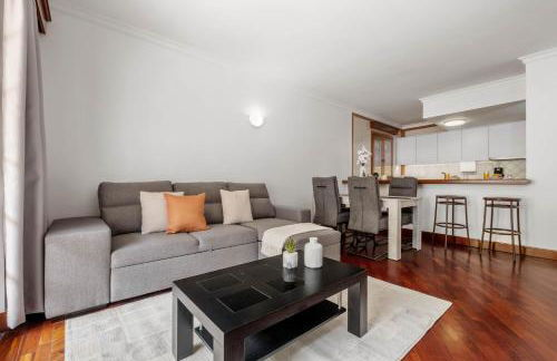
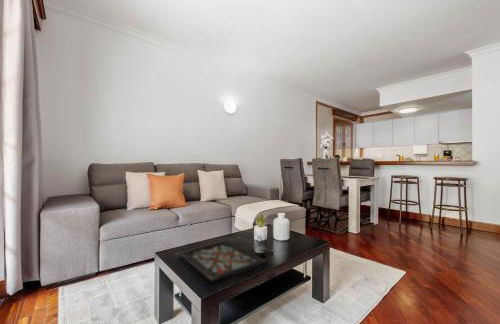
+ decorative tray [178,239,269,283]
